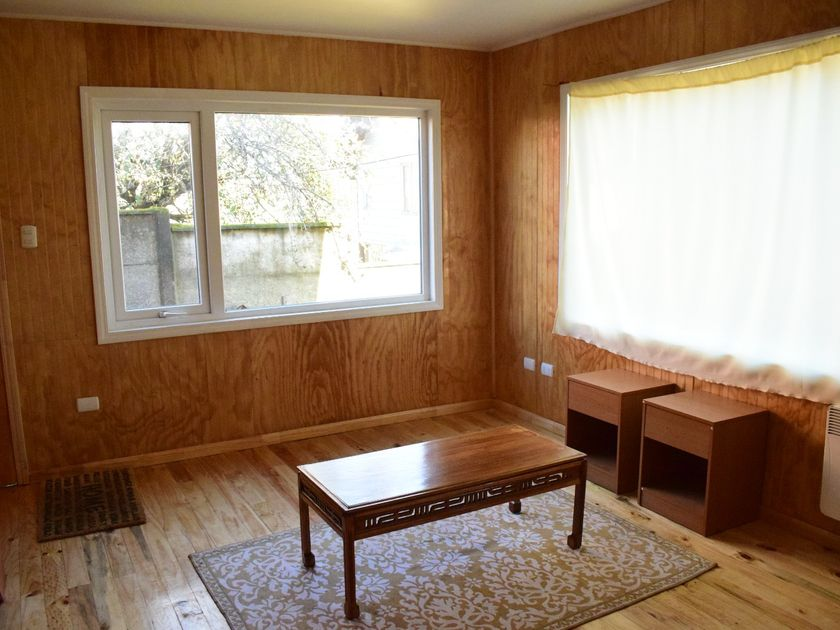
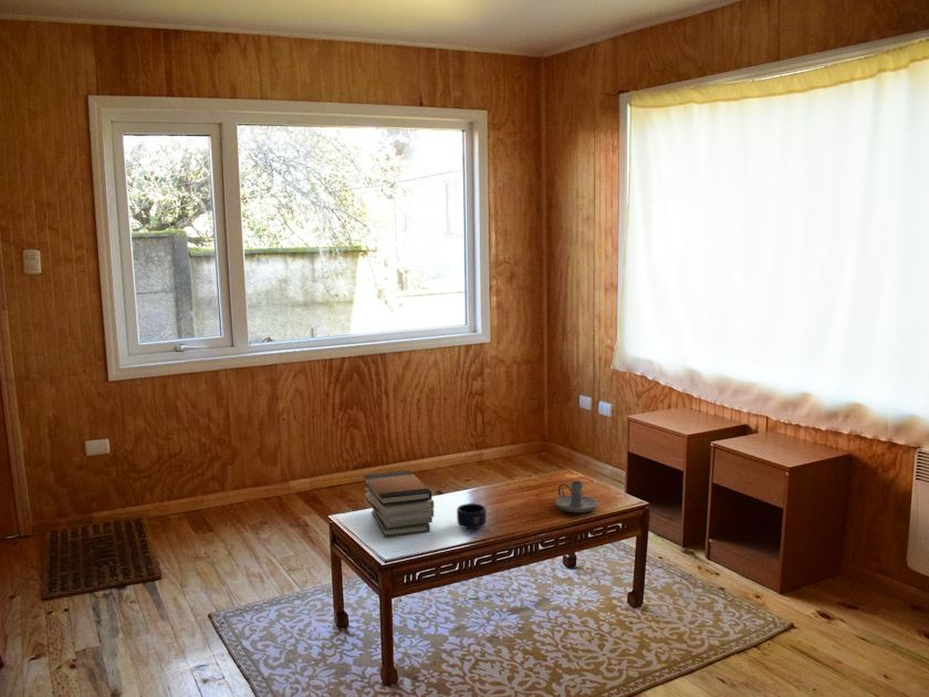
+ mug [456,502,488,530]
+ candle holder [554,480,598,513]
+ book stack [363,469,435,538]
